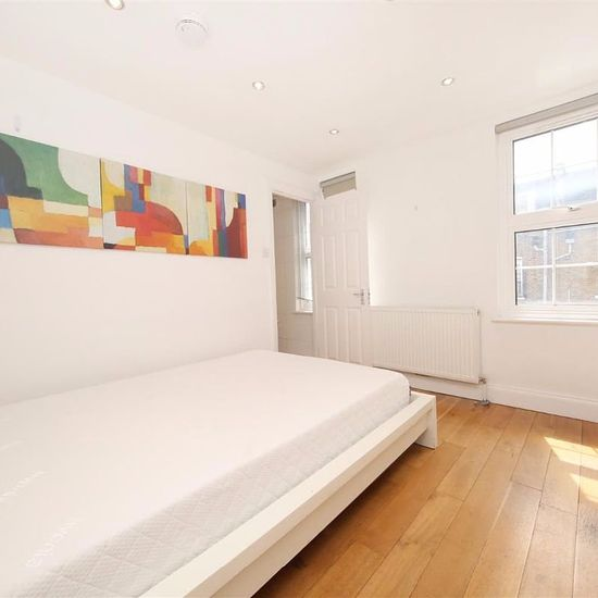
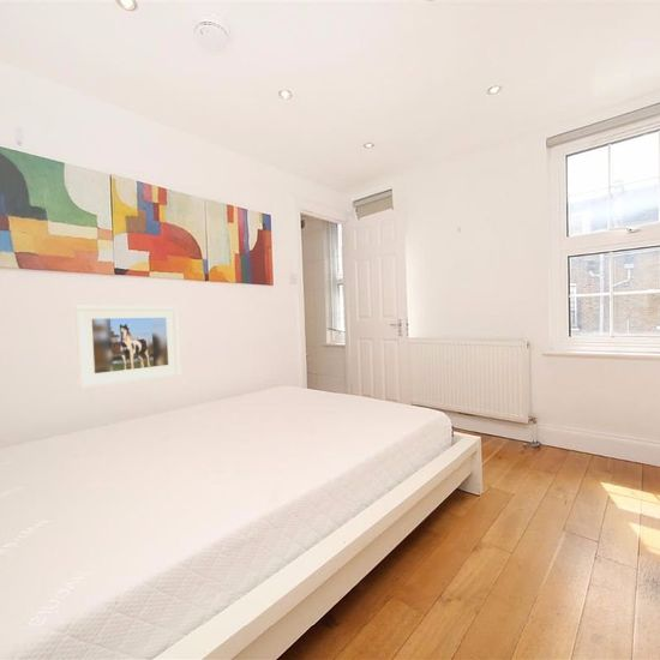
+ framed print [73,305,181,390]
